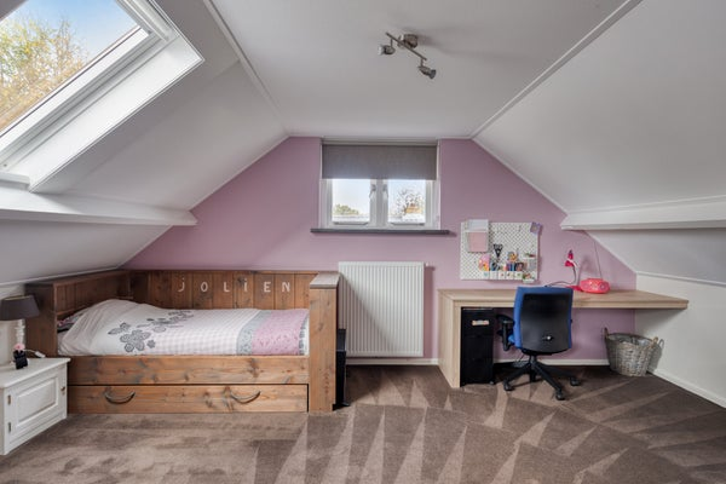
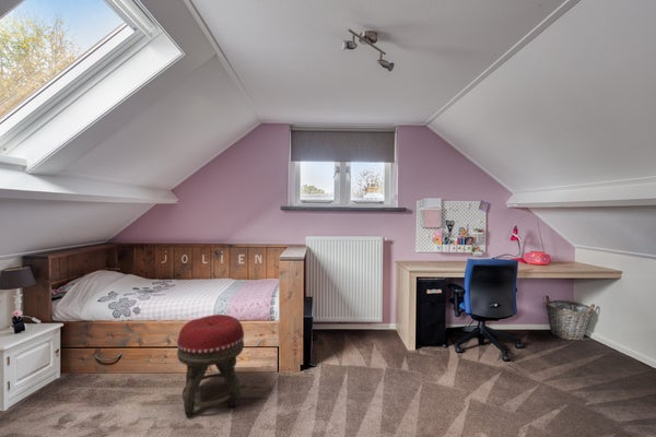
+ footstool [176,314,245,418]
